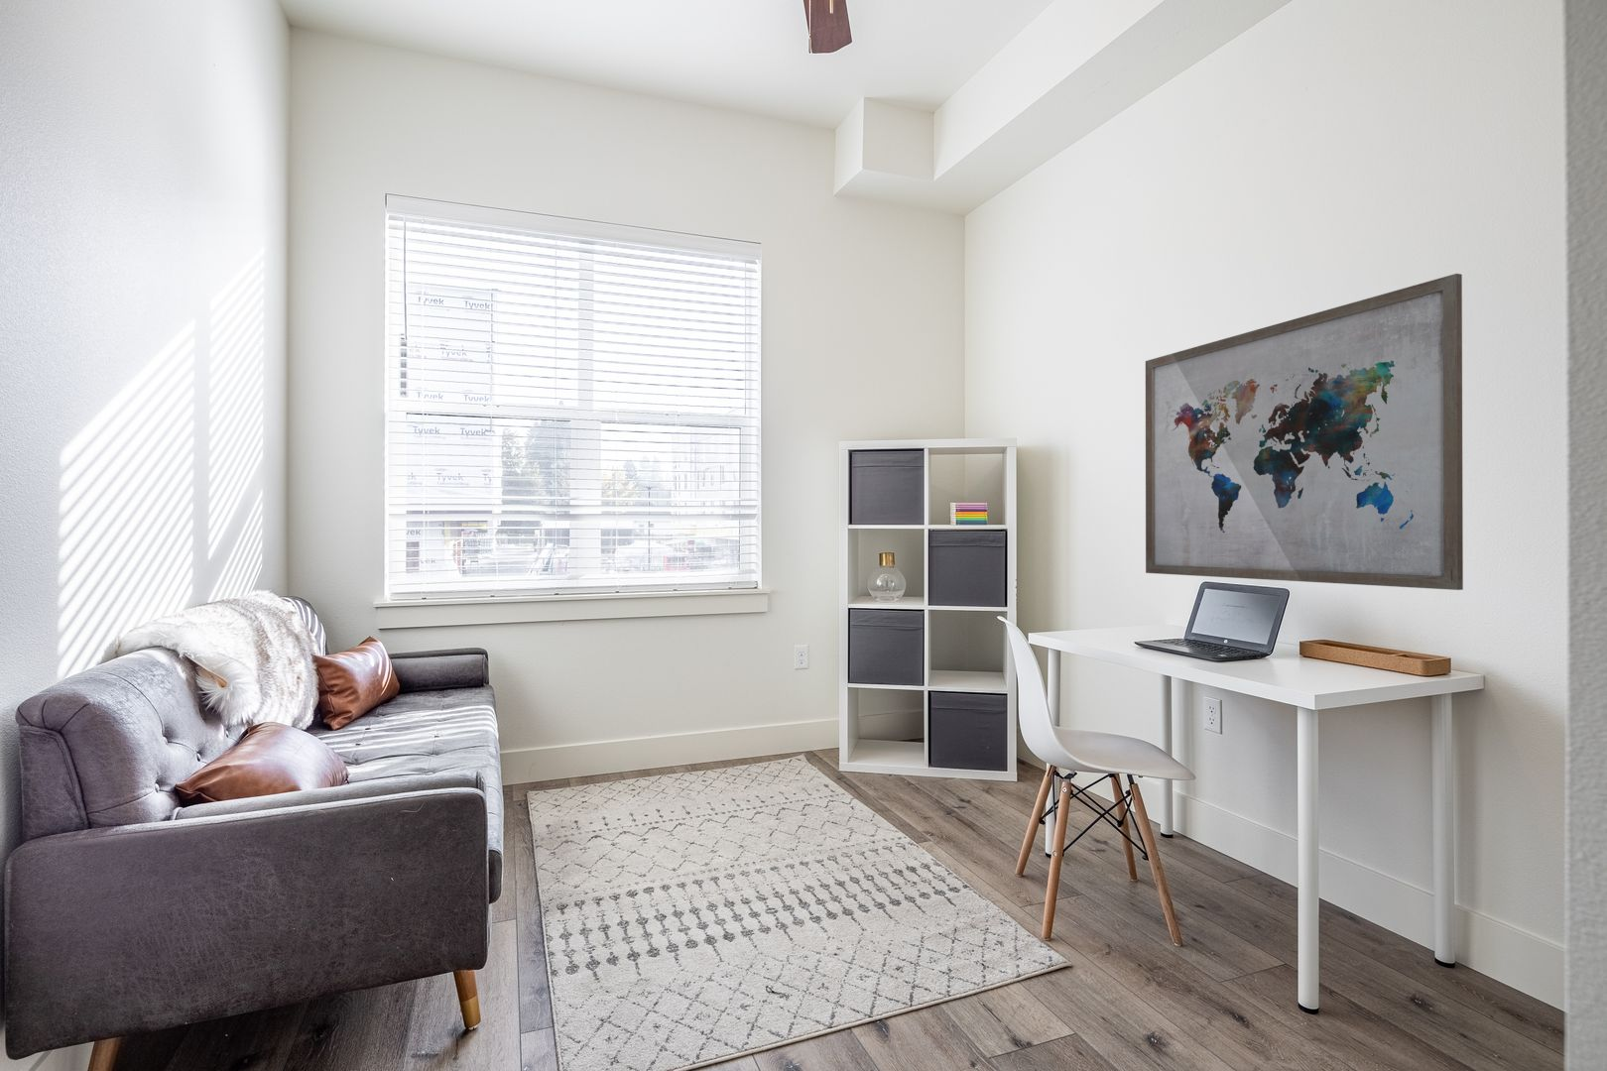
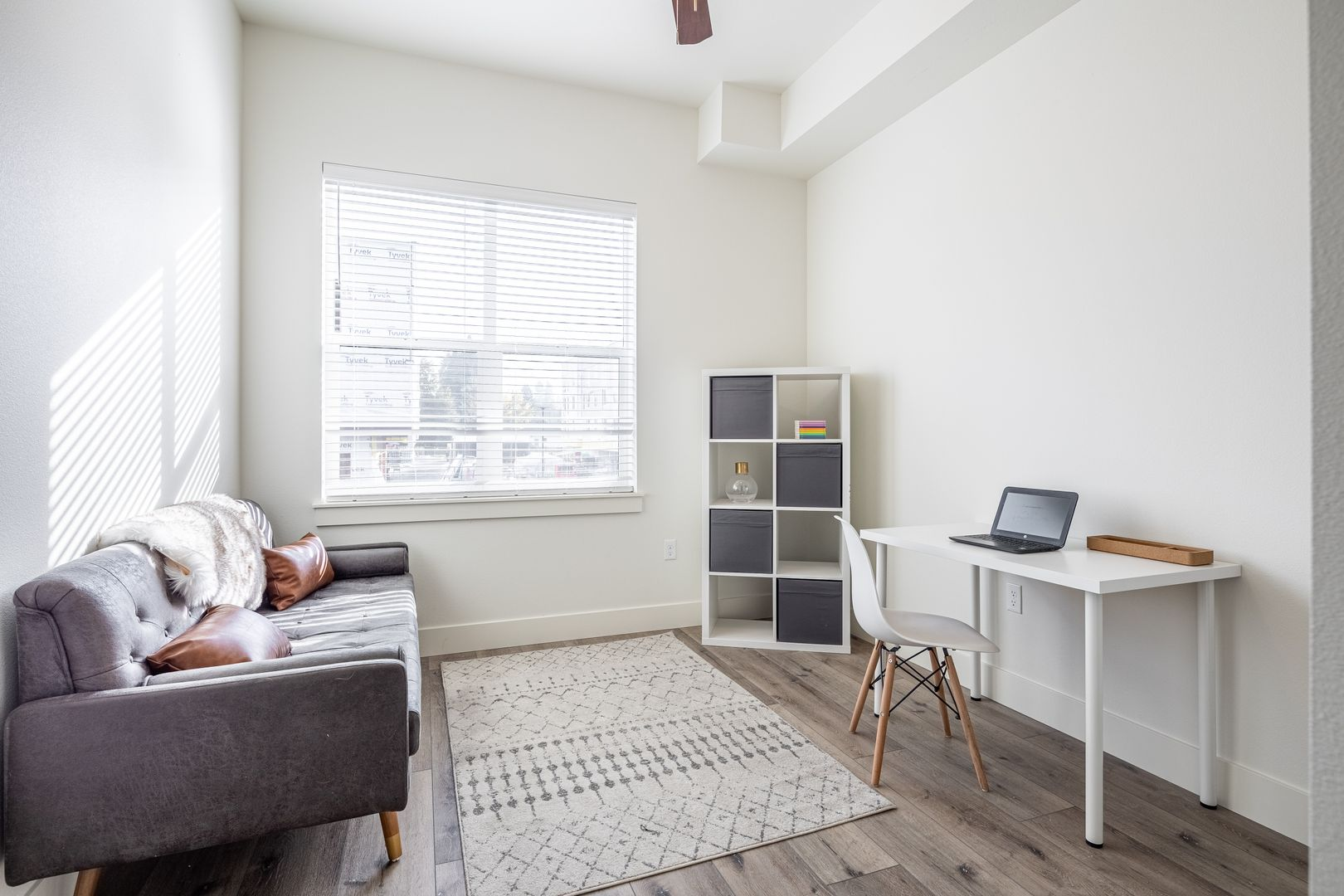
- wall art [1144,273,1465,590]
